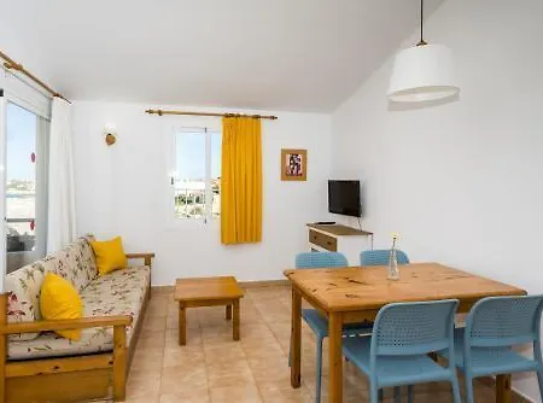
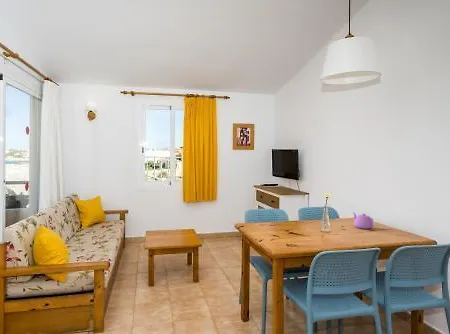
+ teapot [352,212,375,230]
